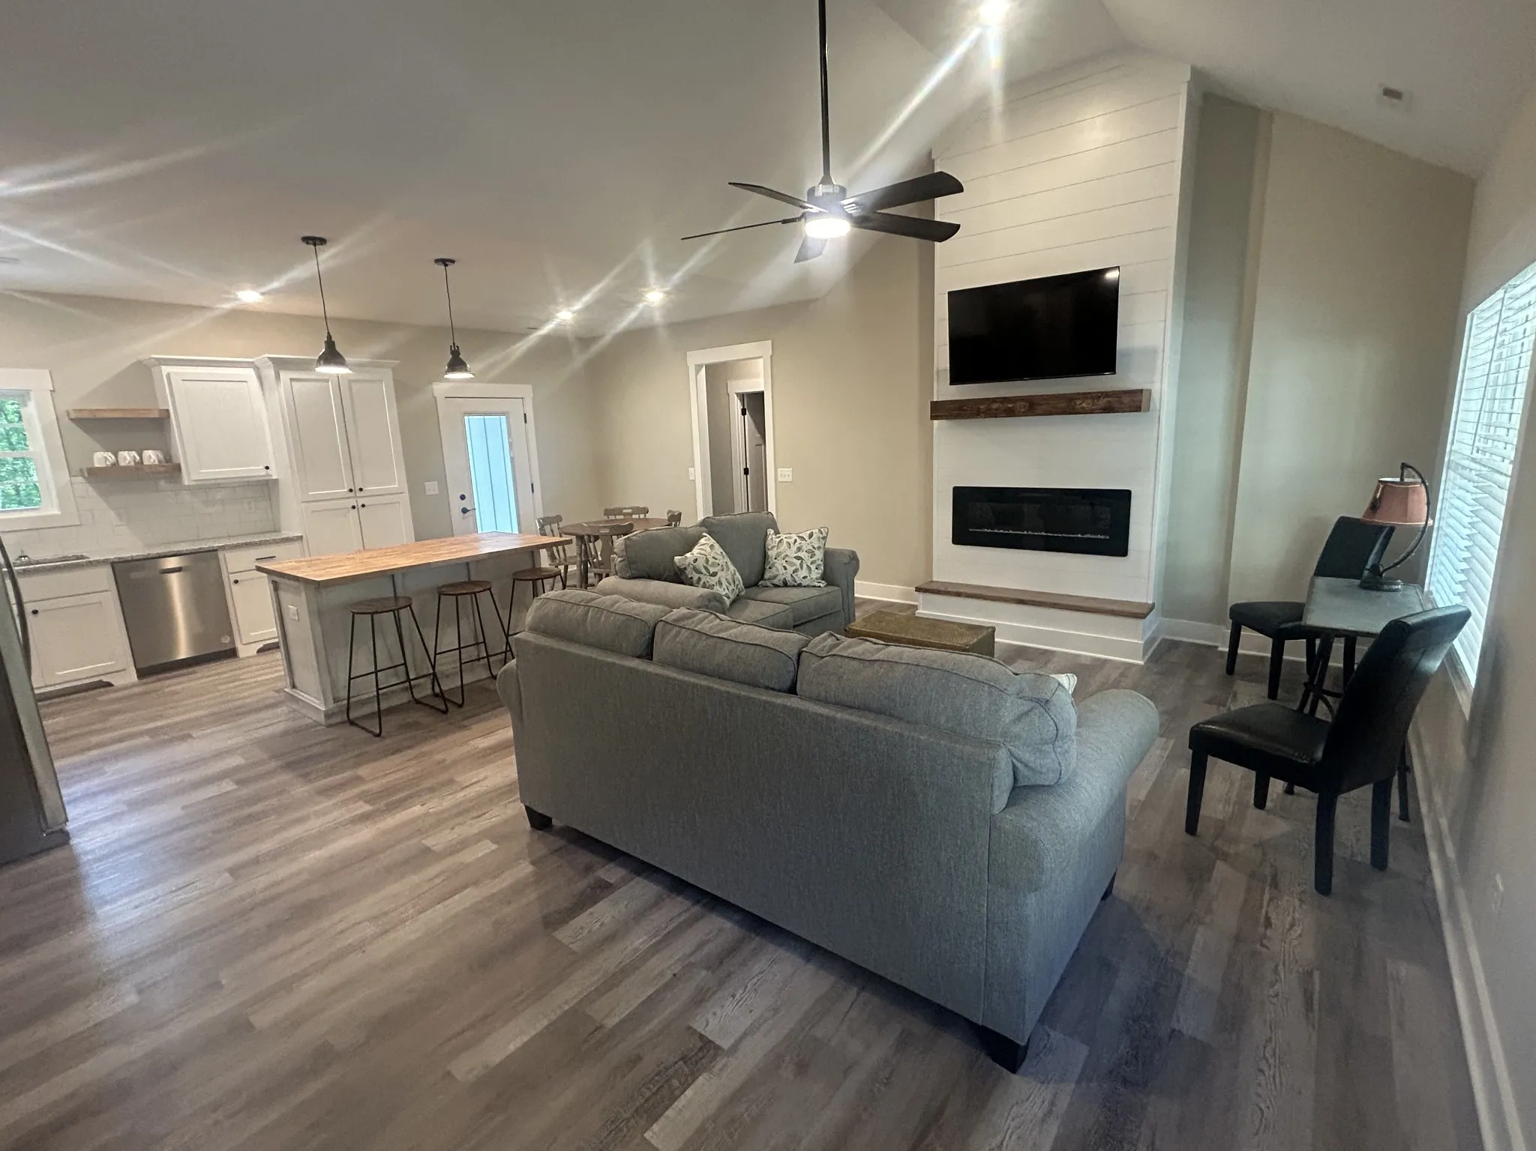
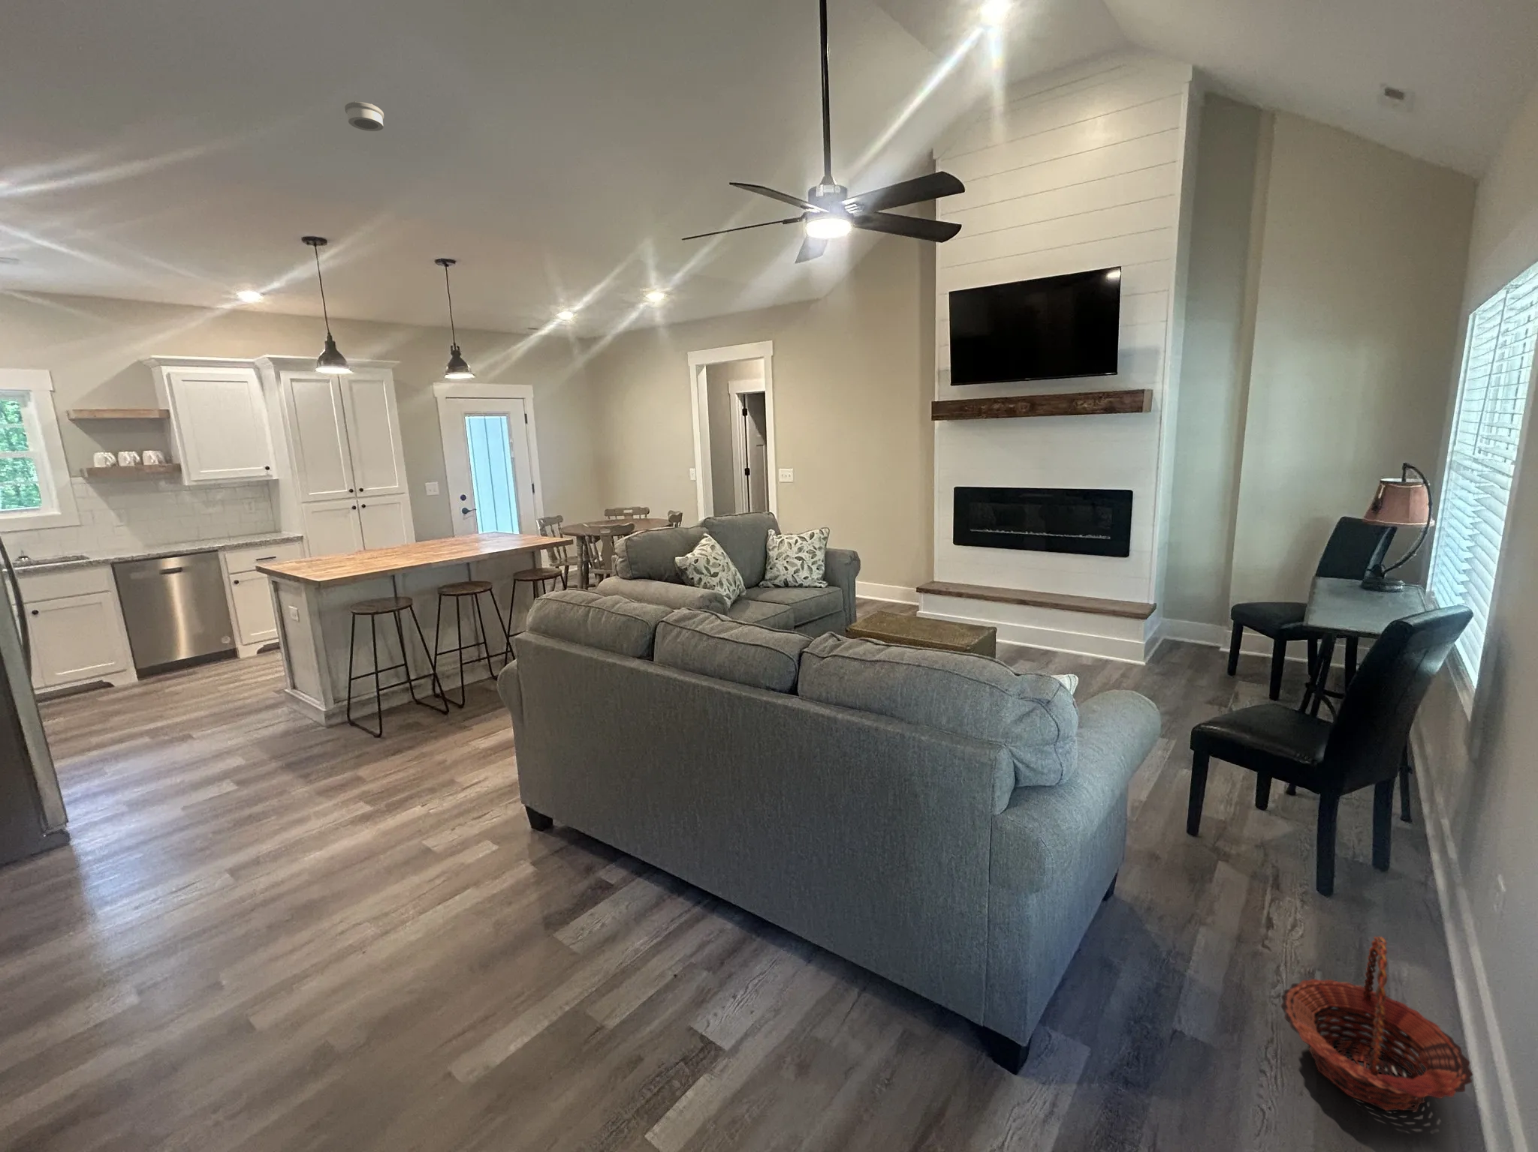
+ smoke detector [344,100,385,132]
+ basket [1280,937,1474,1112]
